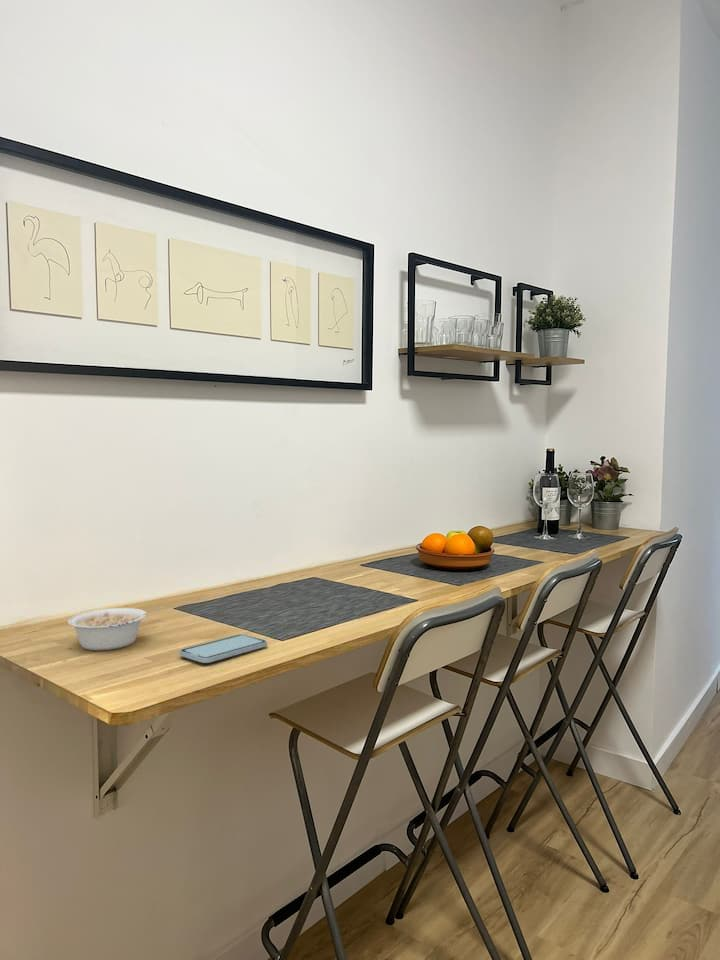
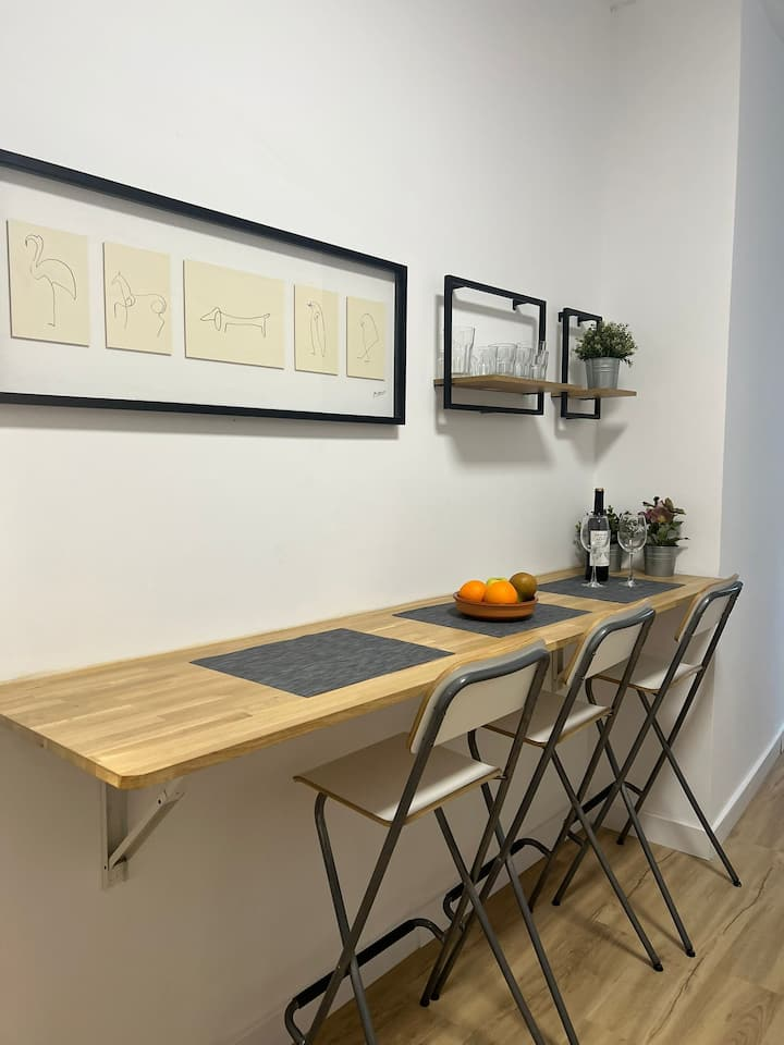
- legume [67,606,163,651]
- smartphone [178,633,268,664]
